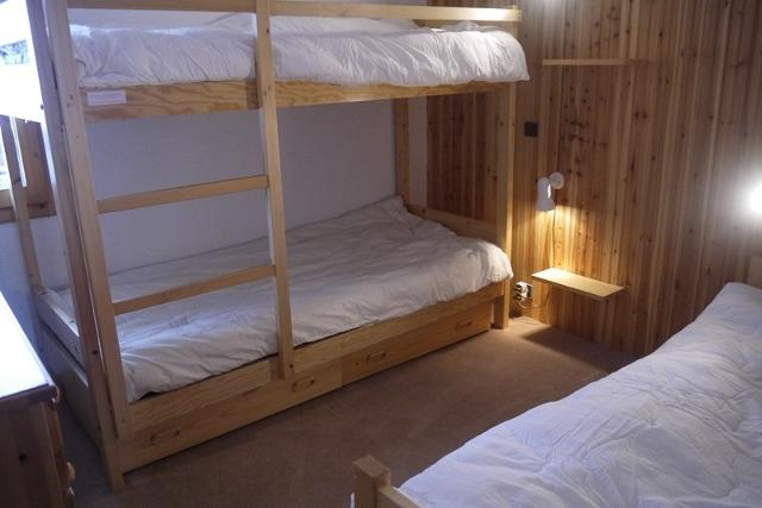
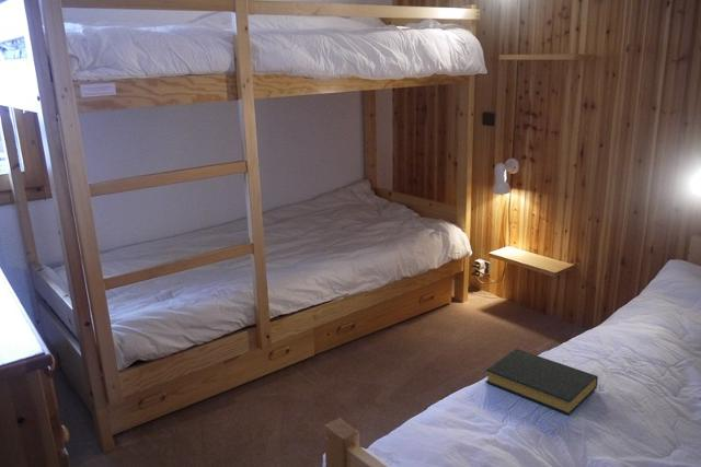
+ hardback book [484,348,599,417]
